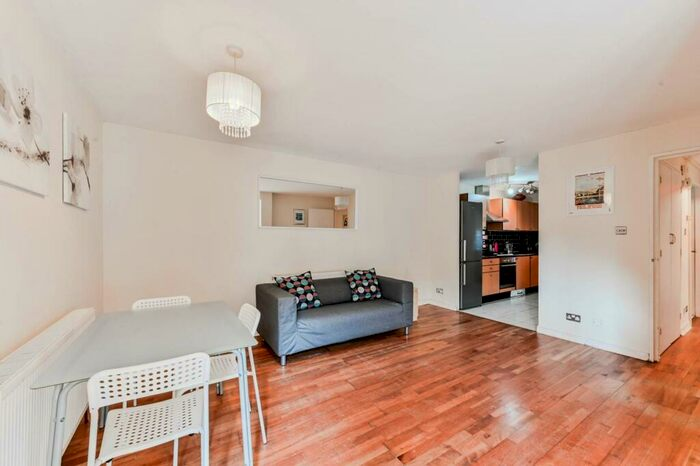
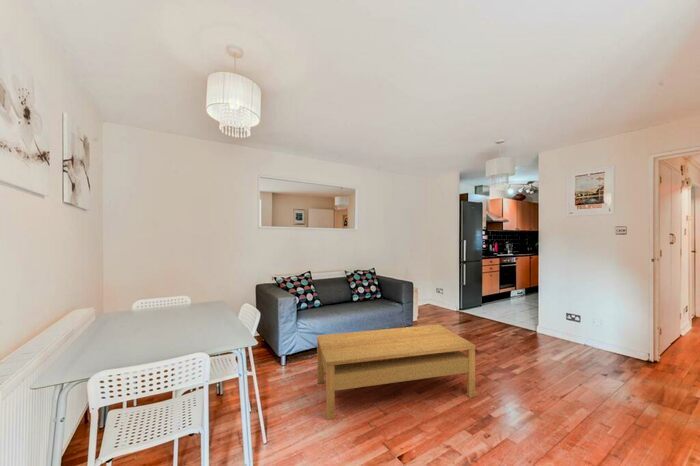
+ coffee table [316,323,477,421]
